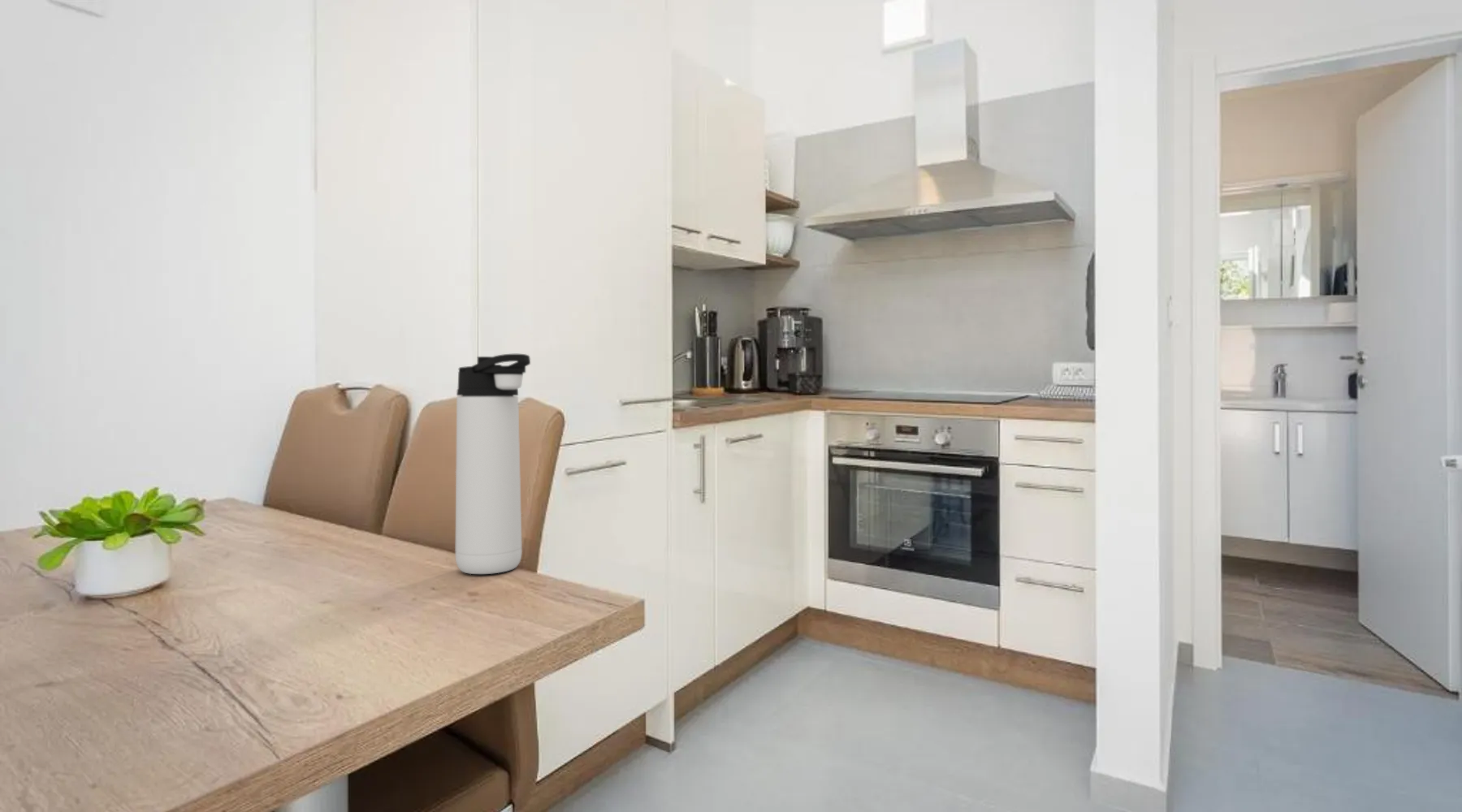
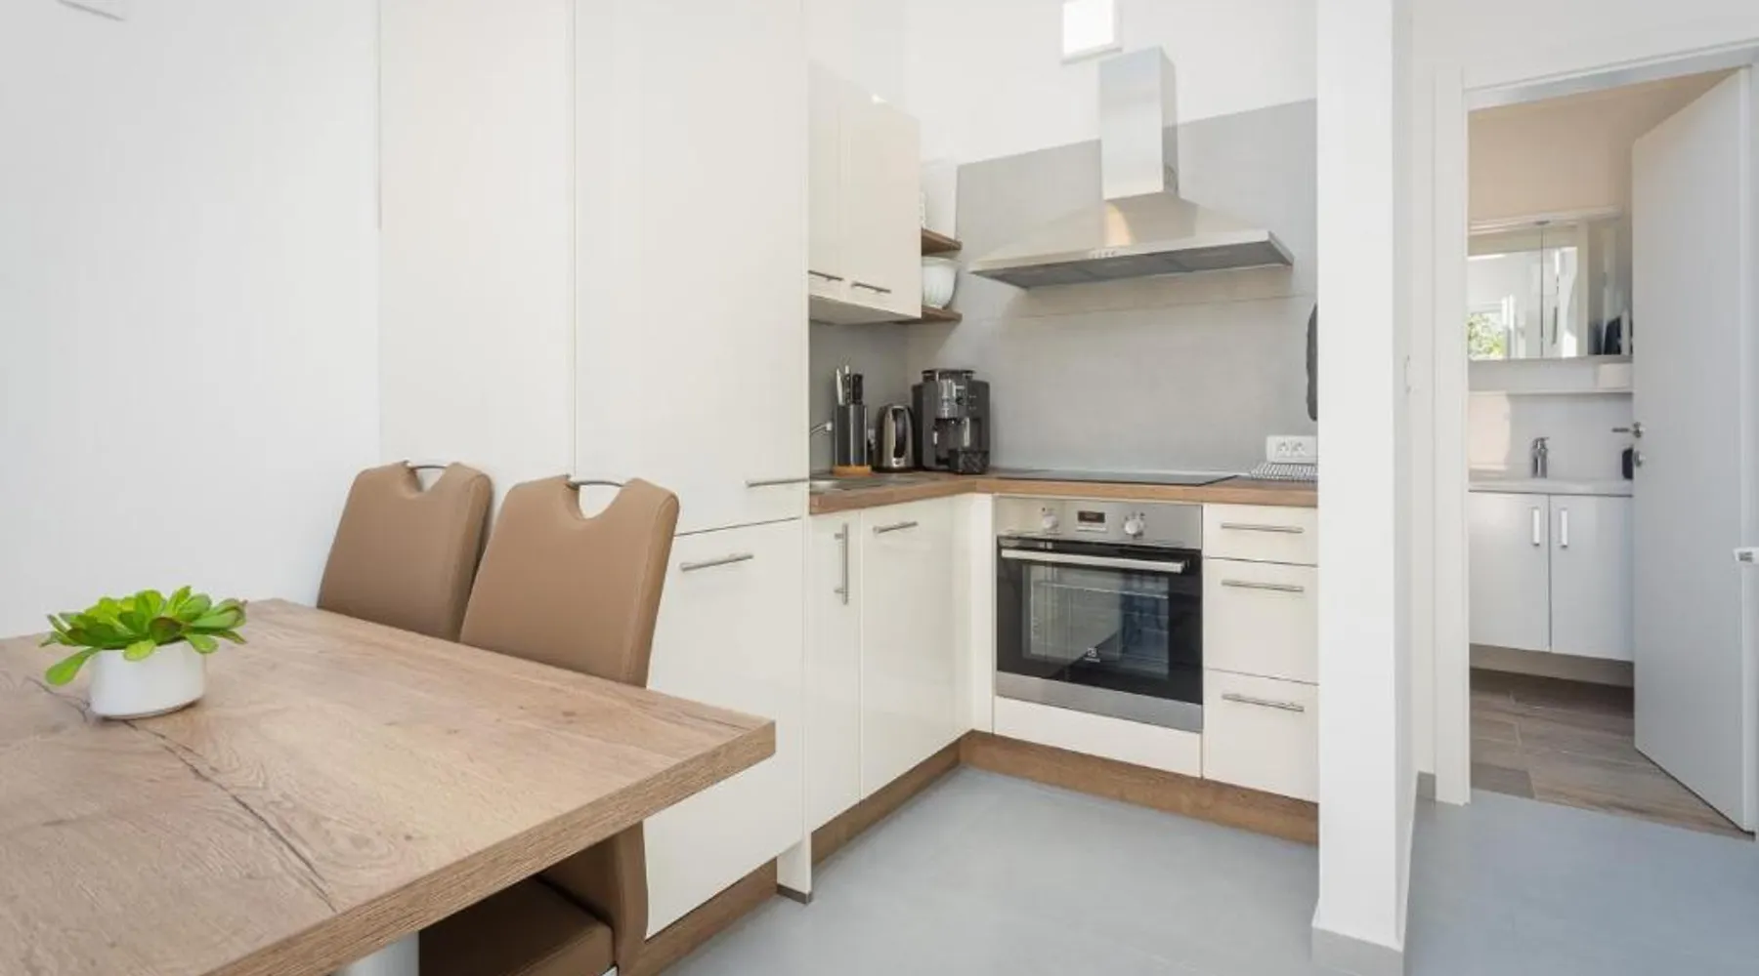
- thermos bottle [455,353,531,575]
